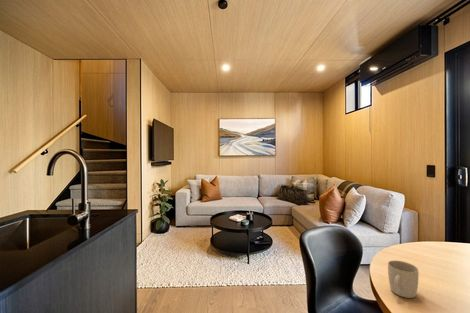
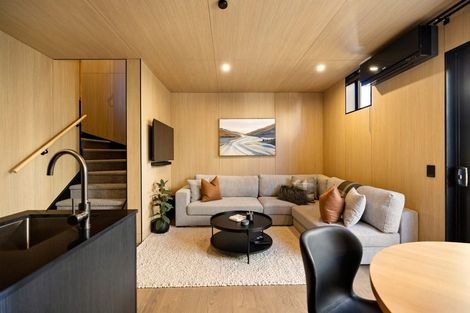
- mug [387,260,420,299]
